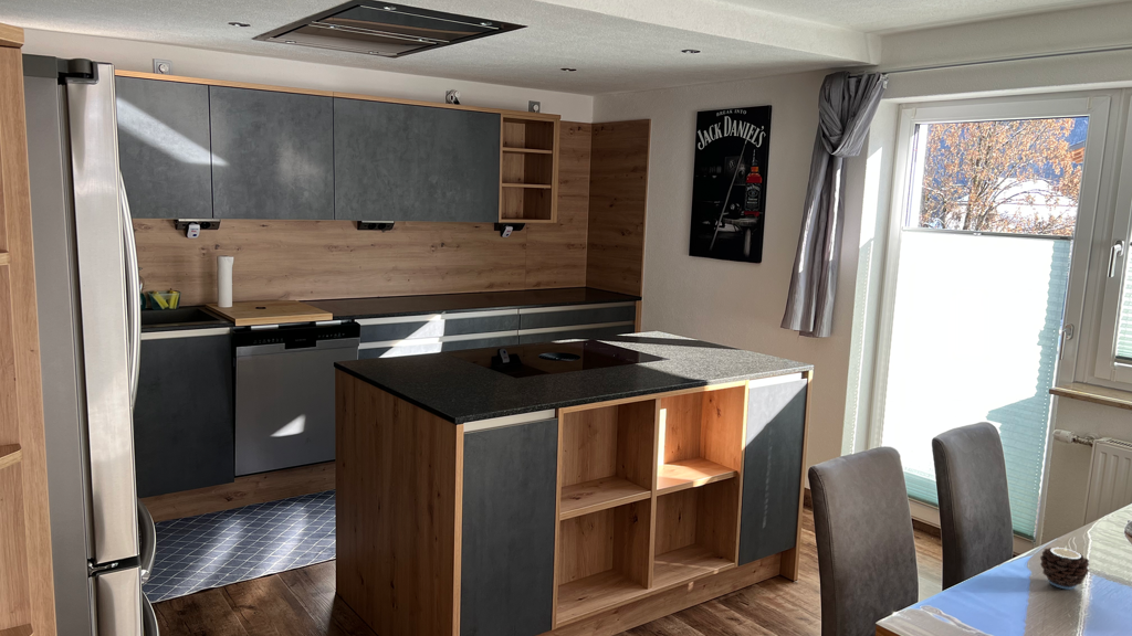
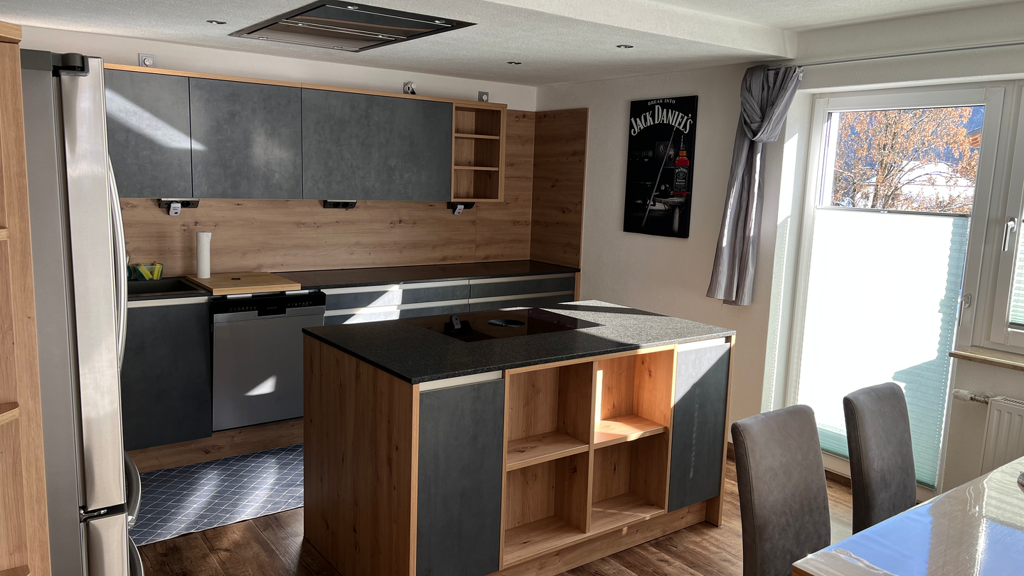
- candle [1039,544,1090,591]
